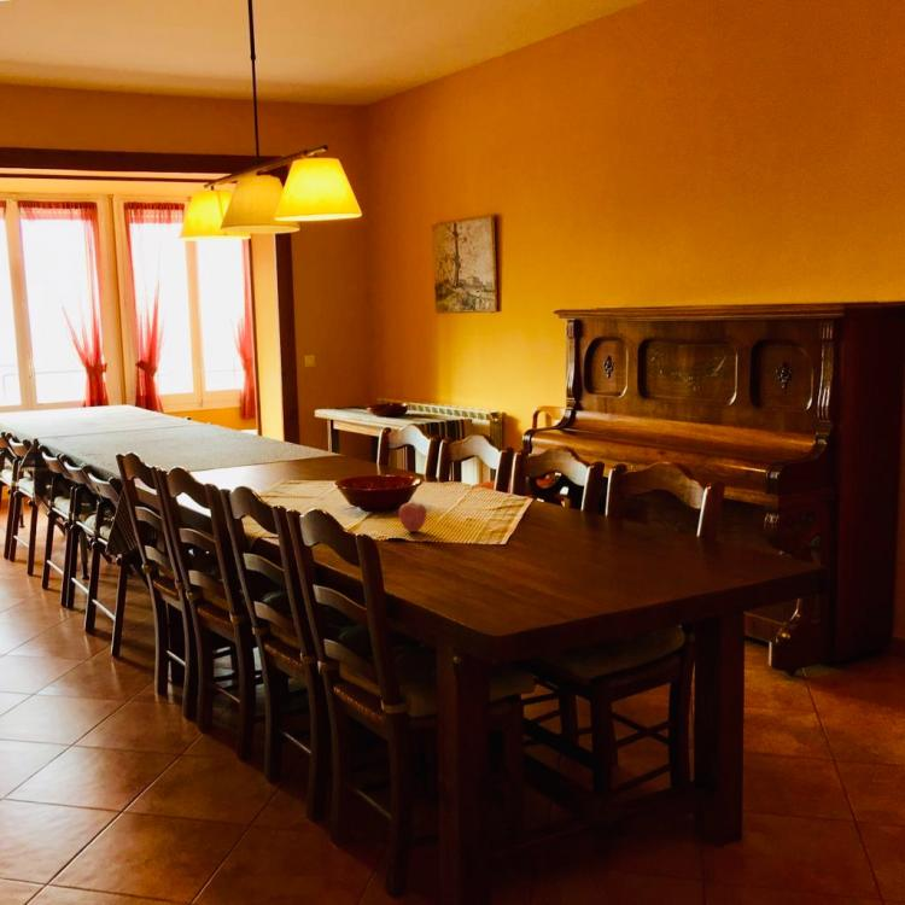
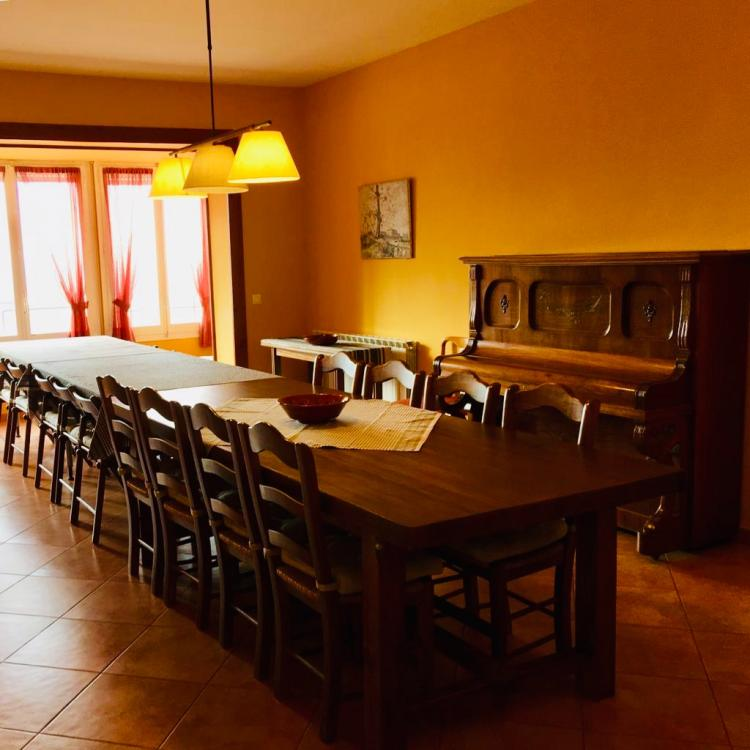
- fruit [398,496,428,533]
